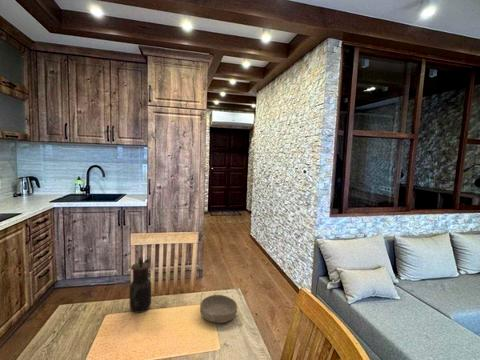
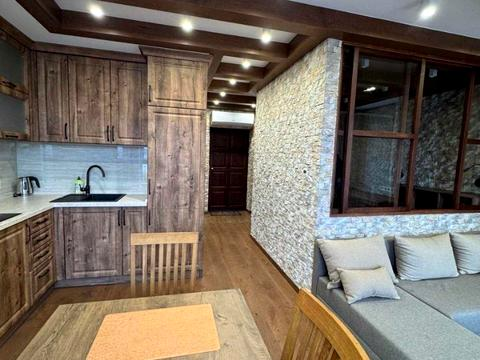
- teapot [129,256,152,314]
- bowl [199,294,238,324]
